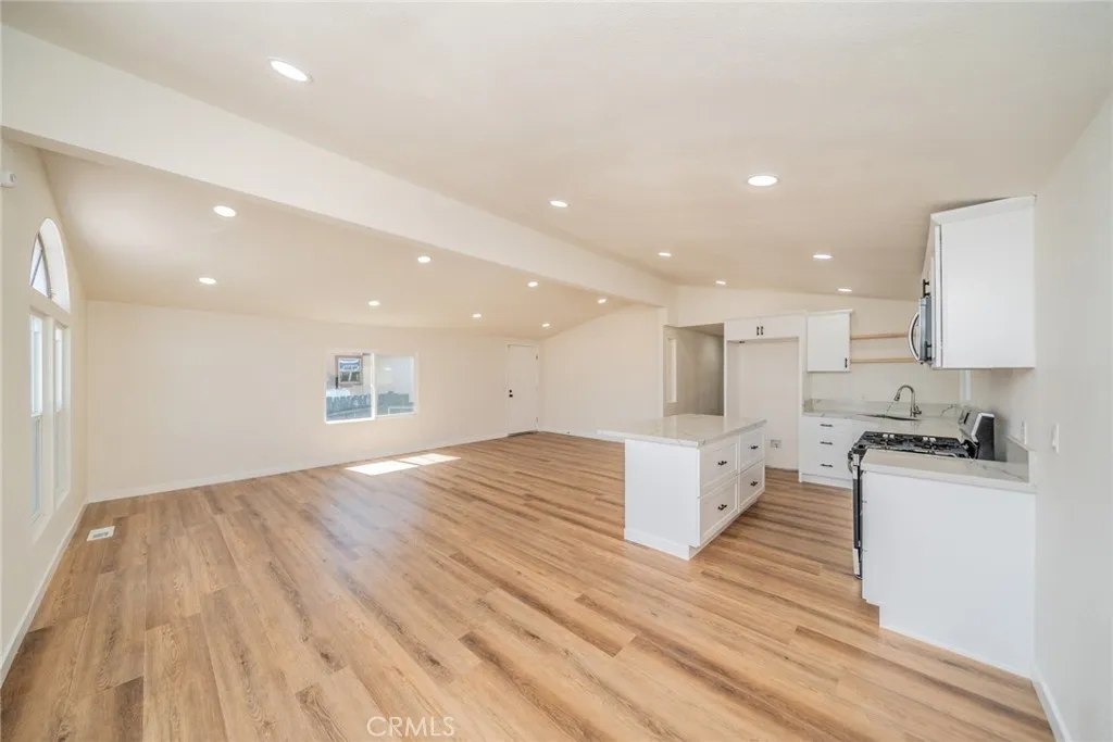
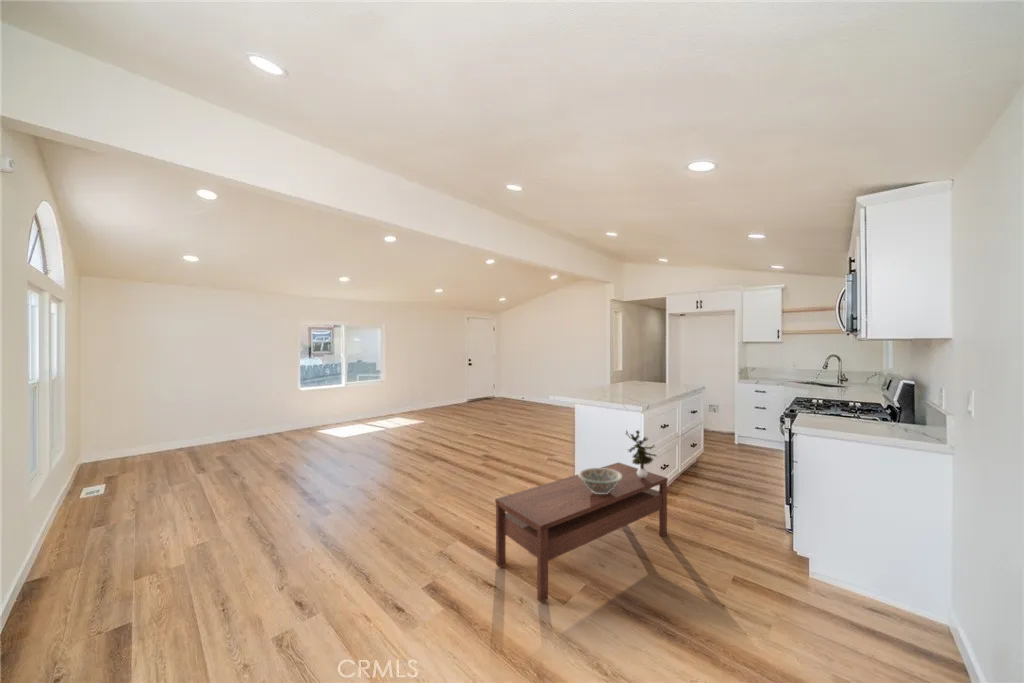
+ decorative bowl [577,467,622,494]
+ coffee table [494,461,669,603]
+ potted plant [624,428,659,478]
